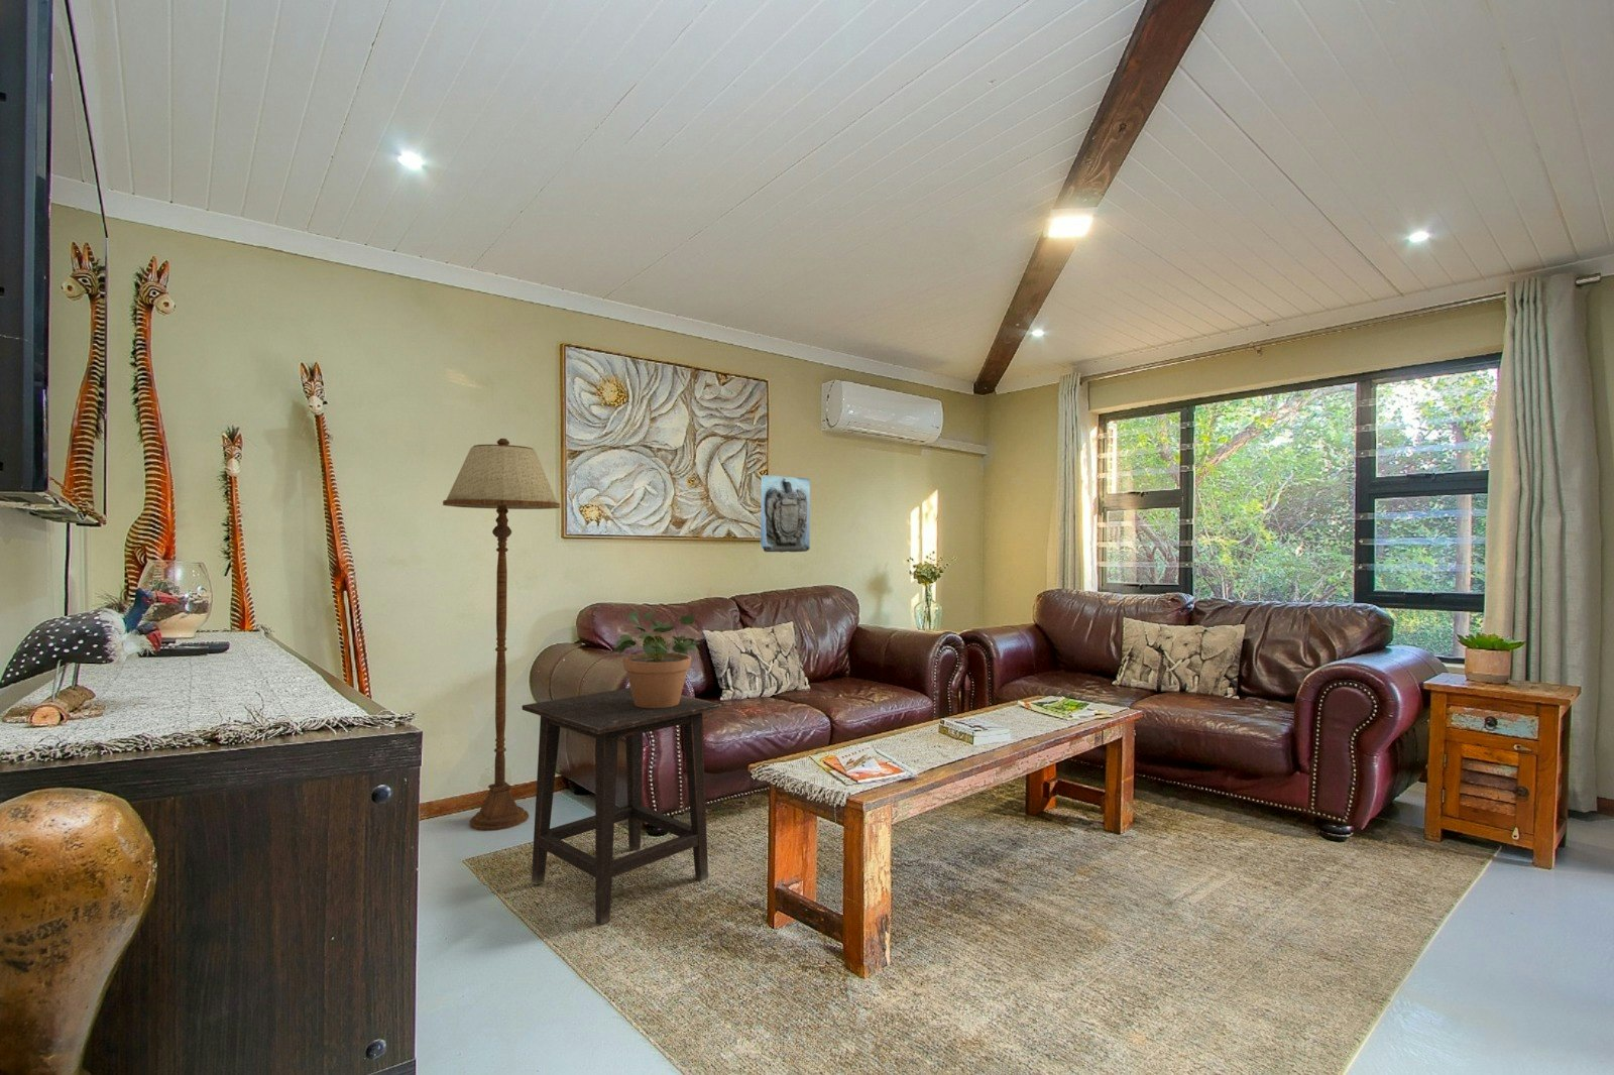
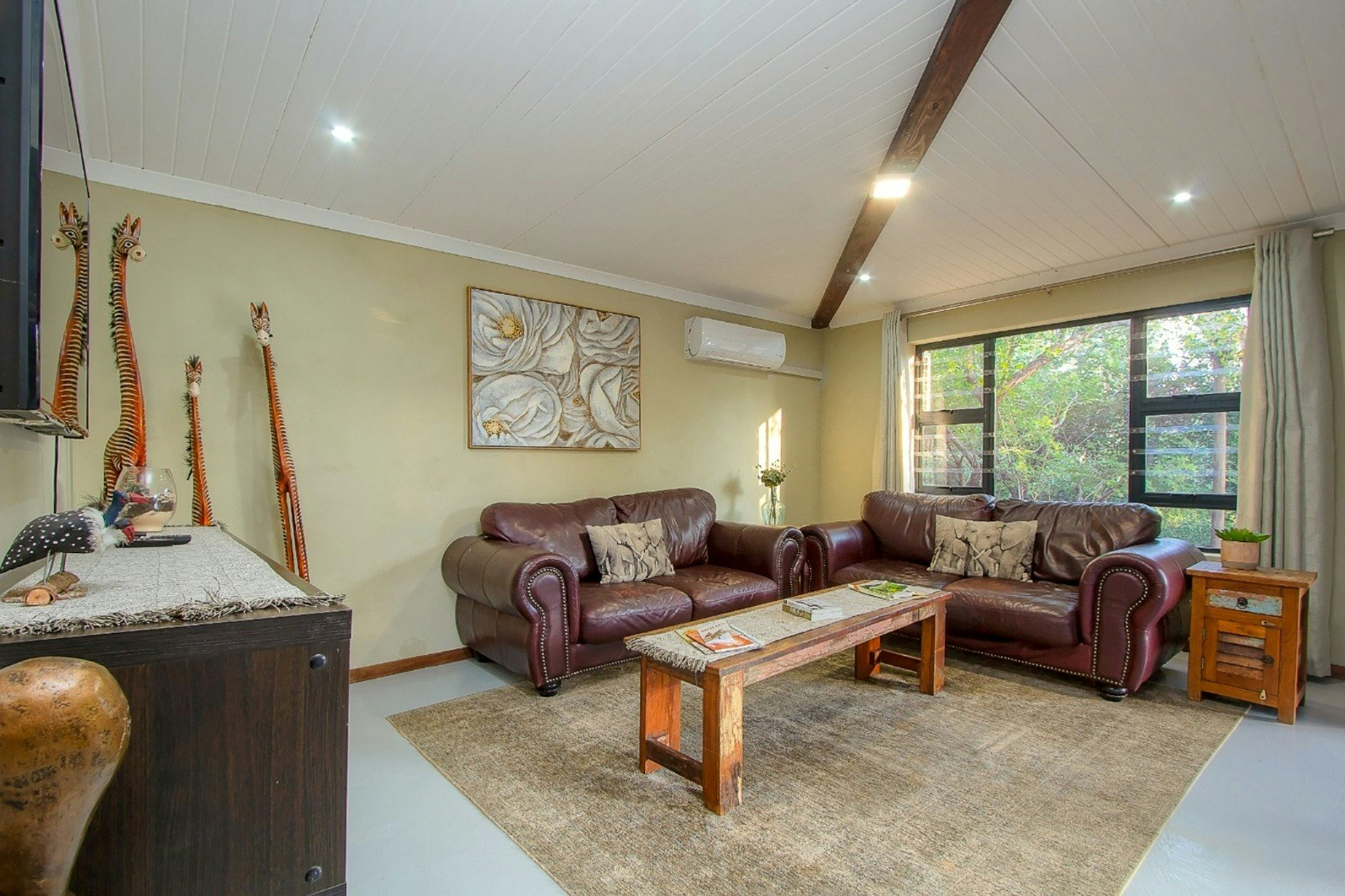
- side table [522,686,722,926]
- wall sculpture [760,474,811,553]
- potted plant [610,609,702,709]
- floor lamp [442,438,560,831]
